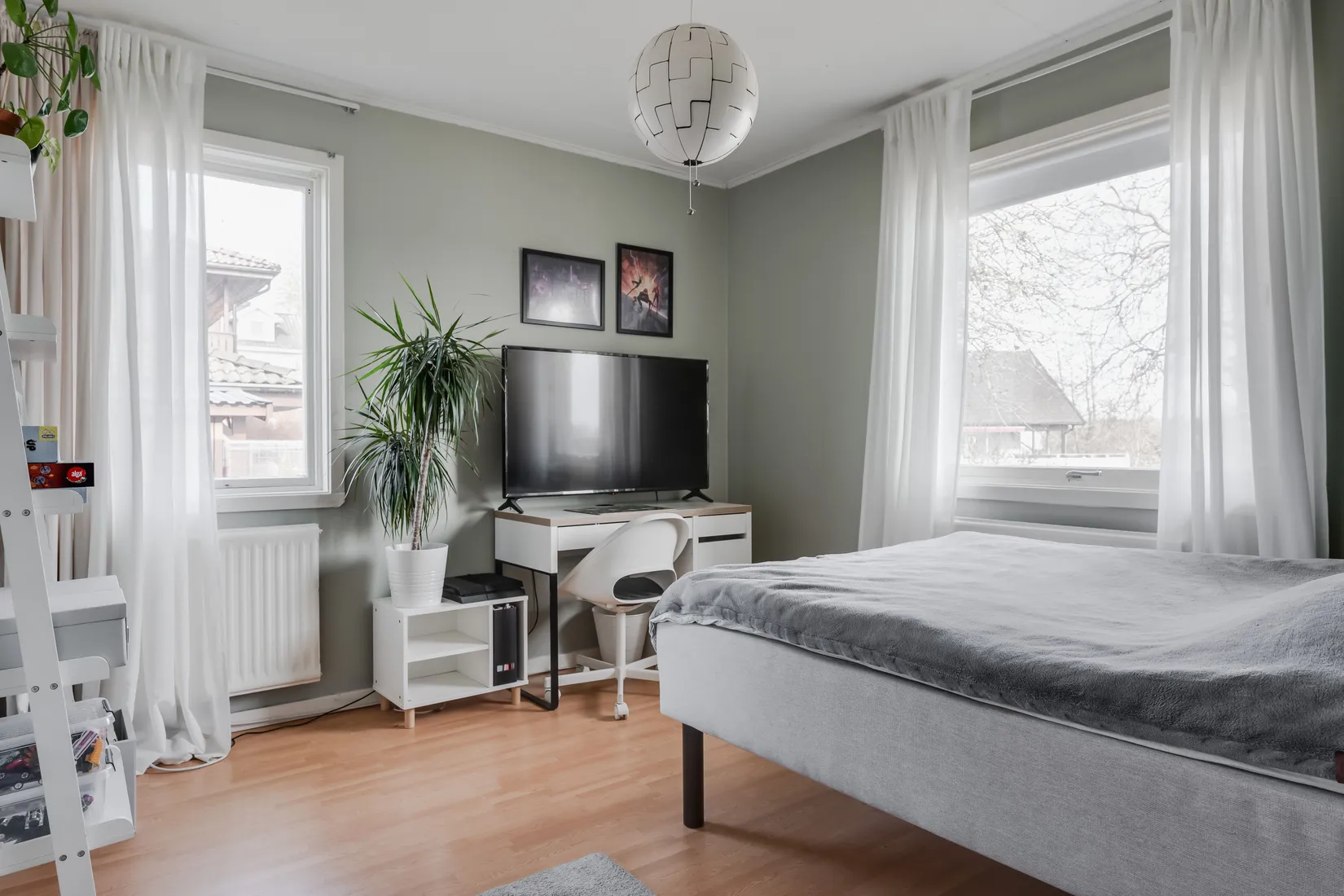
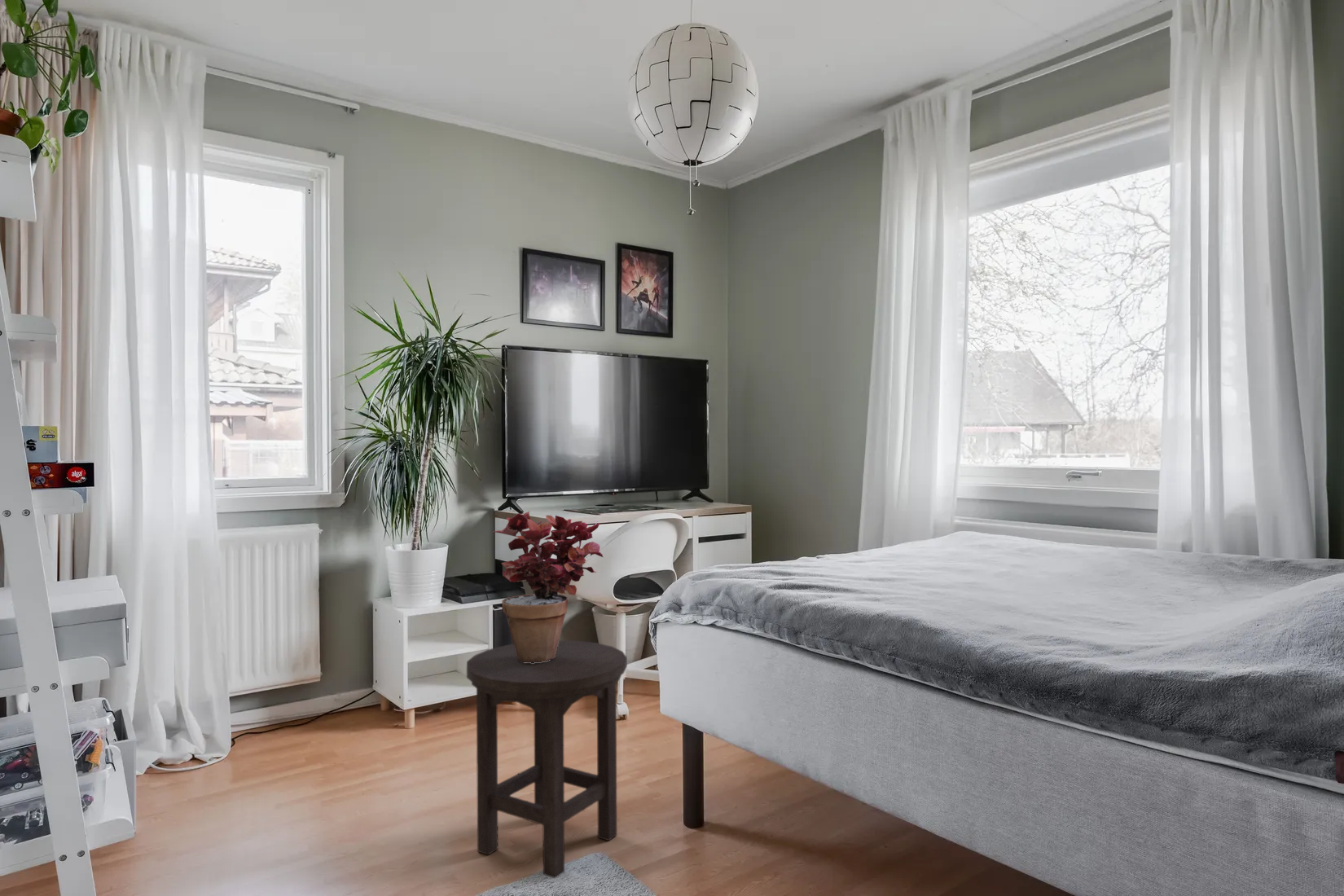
+ potted plant [493,511,604,663]
+ stool [466,639,628,879]
